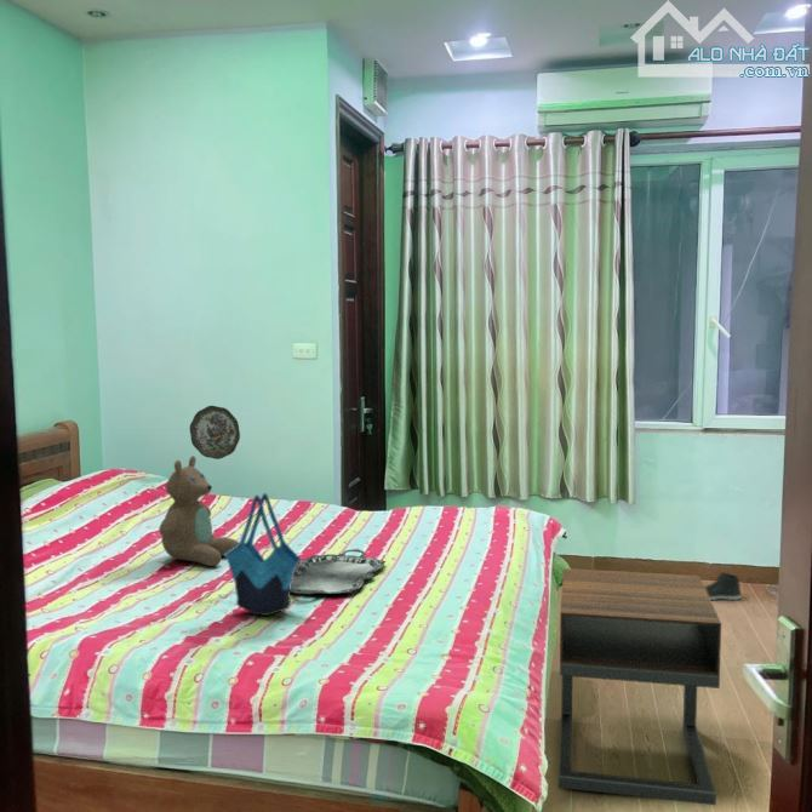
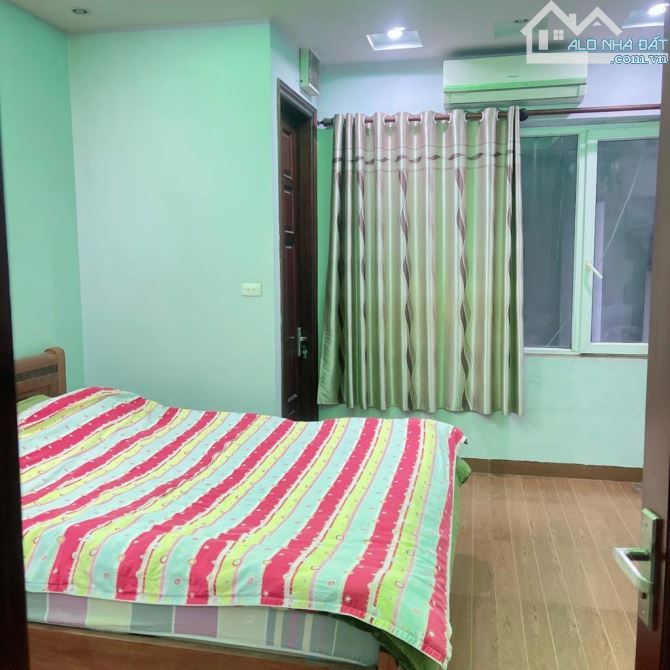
- decorative plate [189,405,241,461]
- serving tray [291,548,387,595]
- sneaker [704,571,743,601]
- tote bag [224,492,303,617]
- nightstand [557,567,722,806]
- teddy bear [159,454,239,567]
